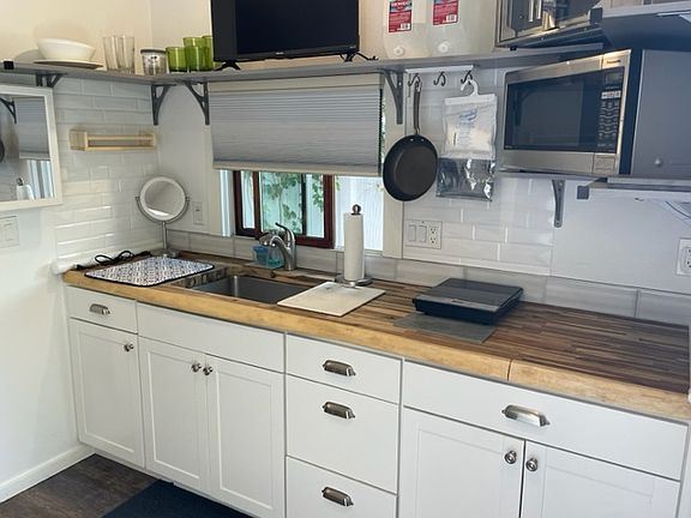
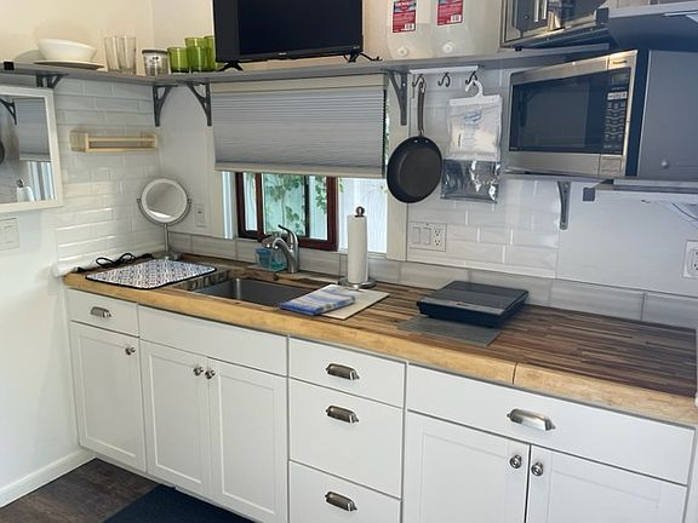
+ dish towel [278,288,357,317]
